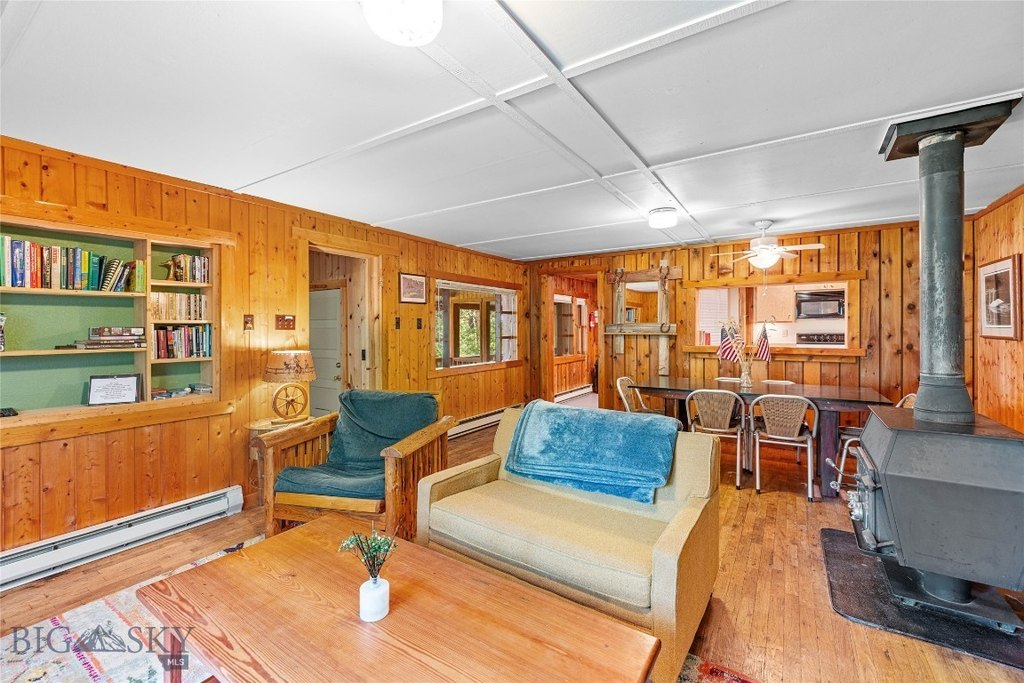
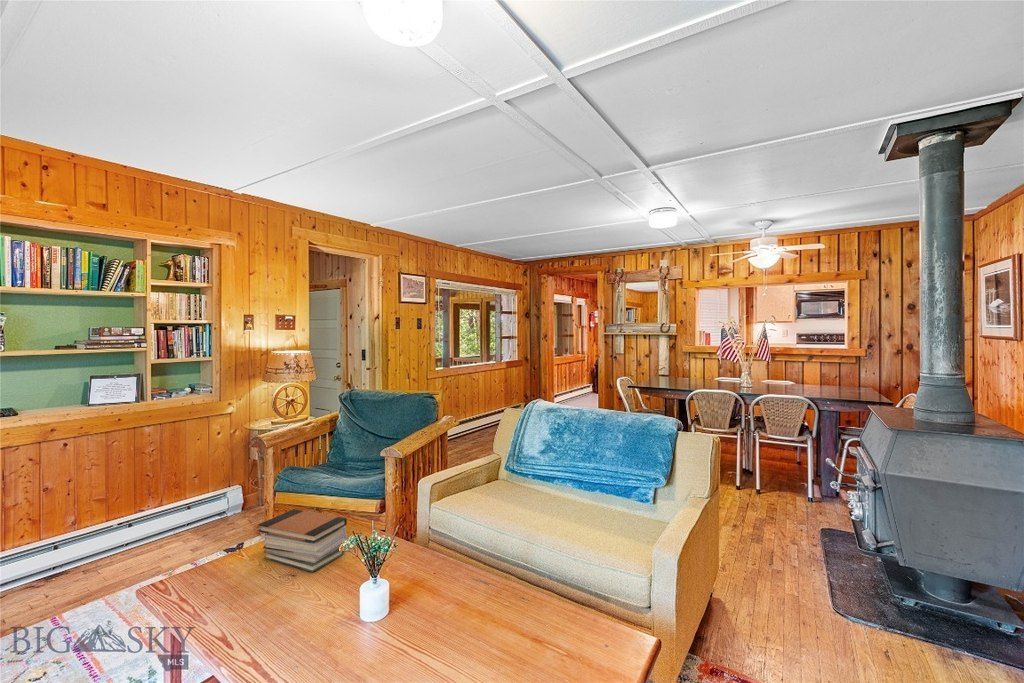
+ book stack [257,508,348,573]
